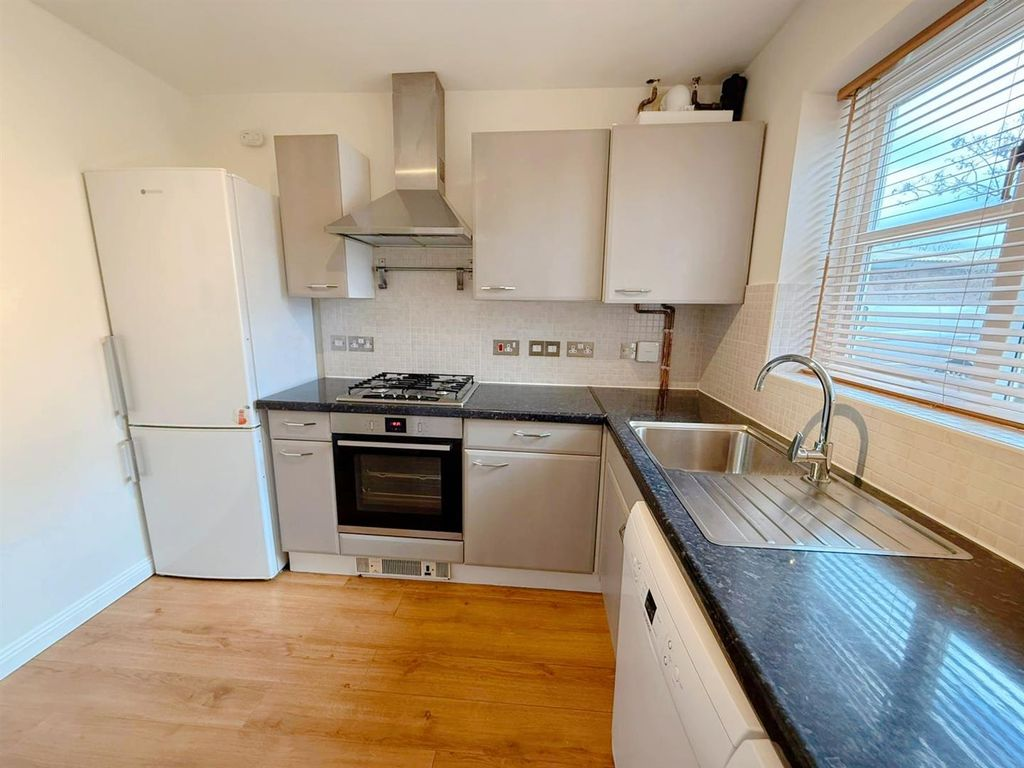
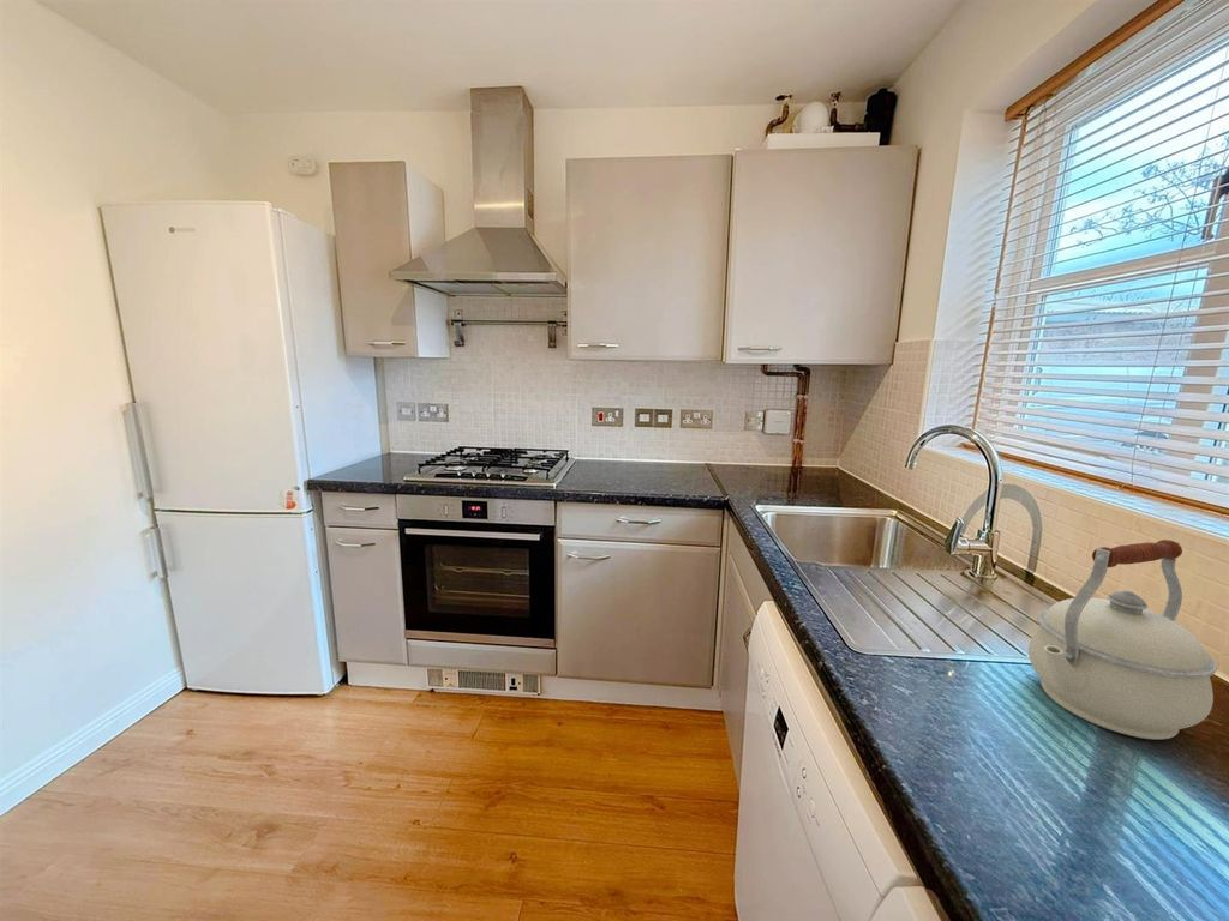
+ kettle [1027,538,1218,741]
